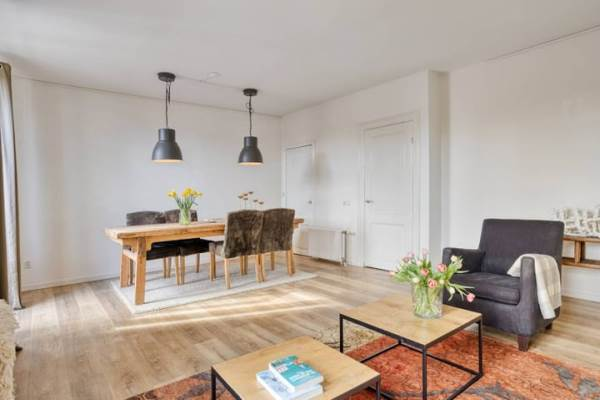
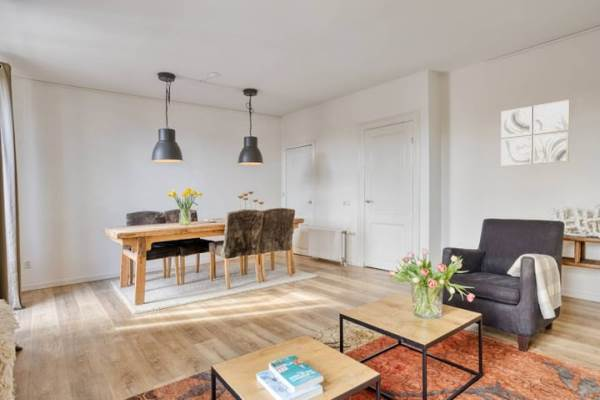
+ wall art [500,99,570,167]
